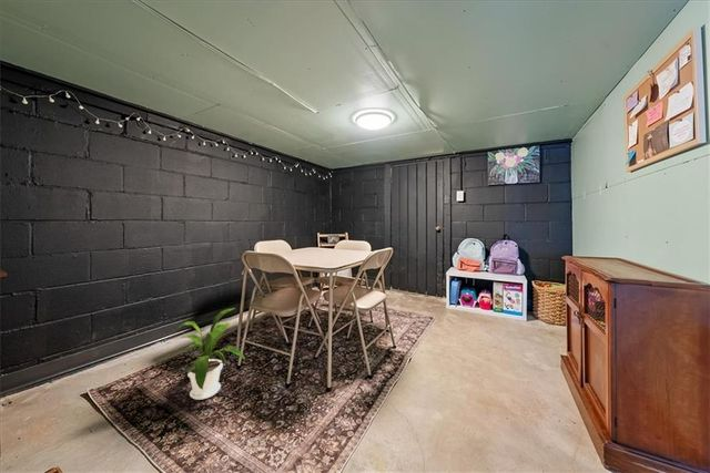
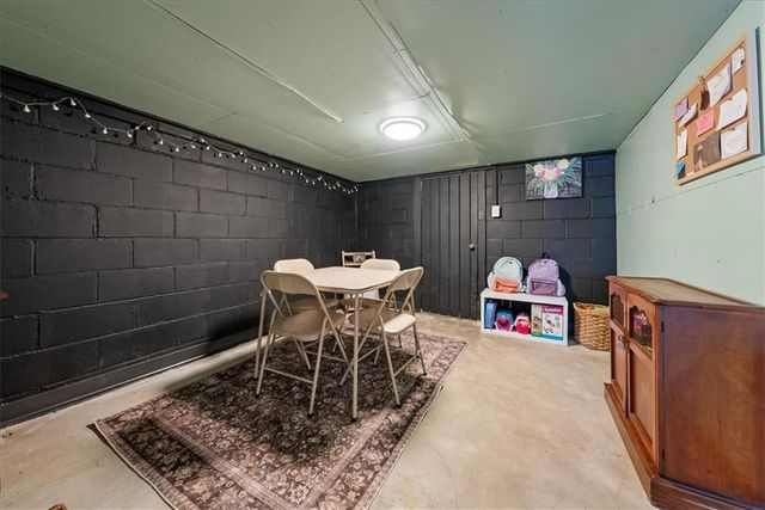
- house plant [171,307,247,401]
